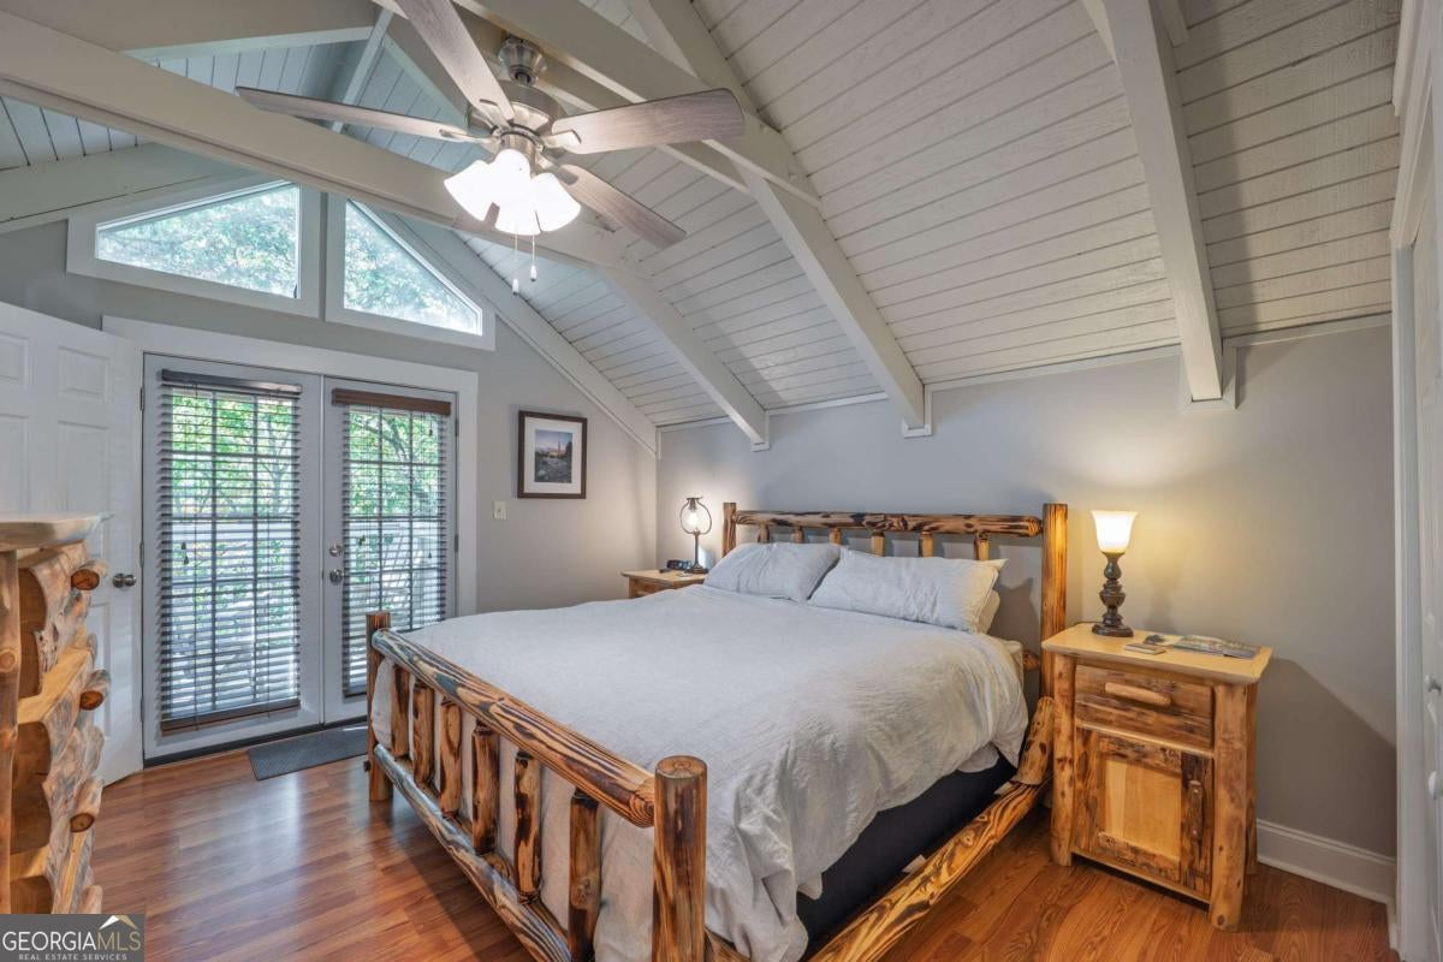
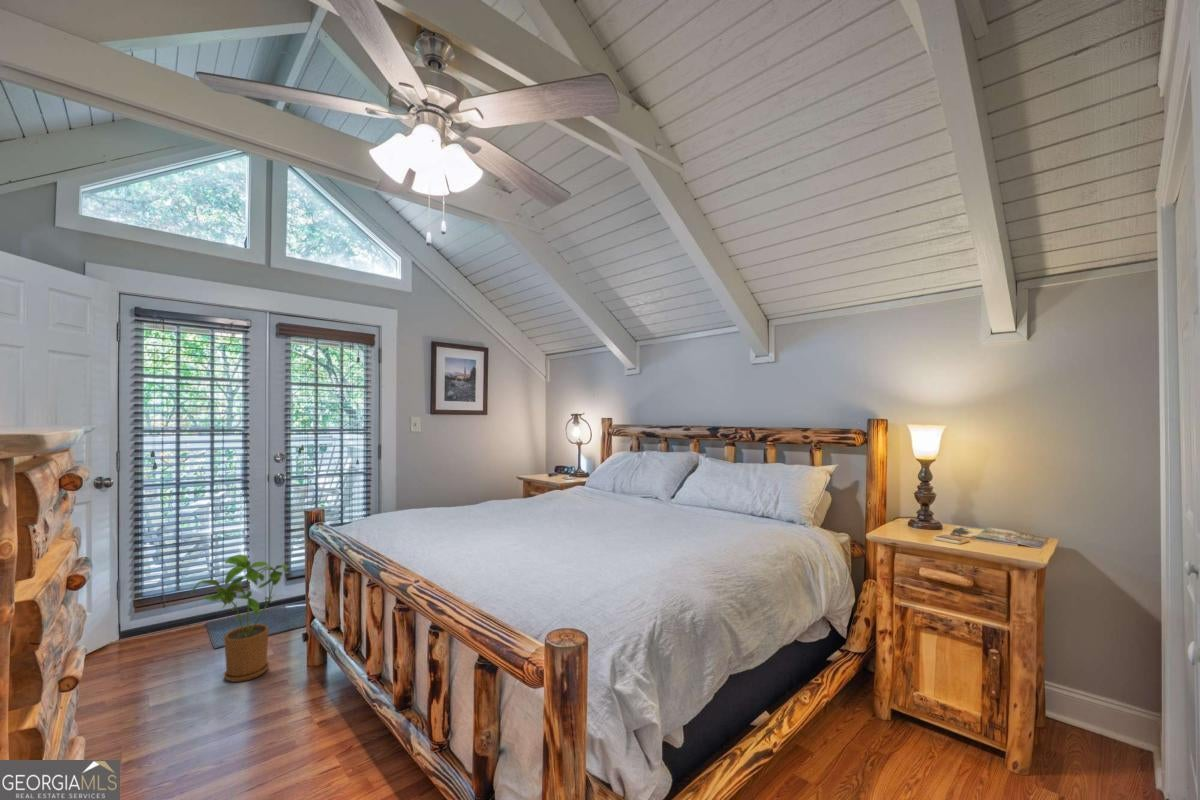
+ house plant [189,553,289,683]
